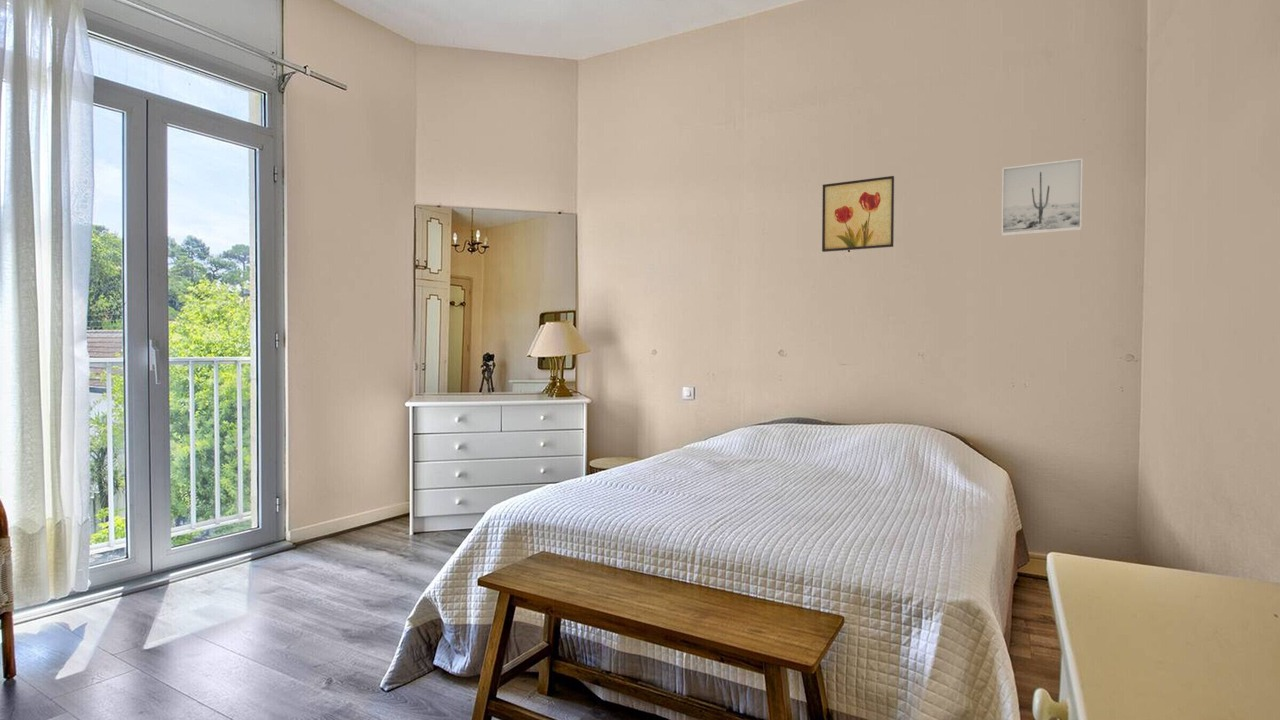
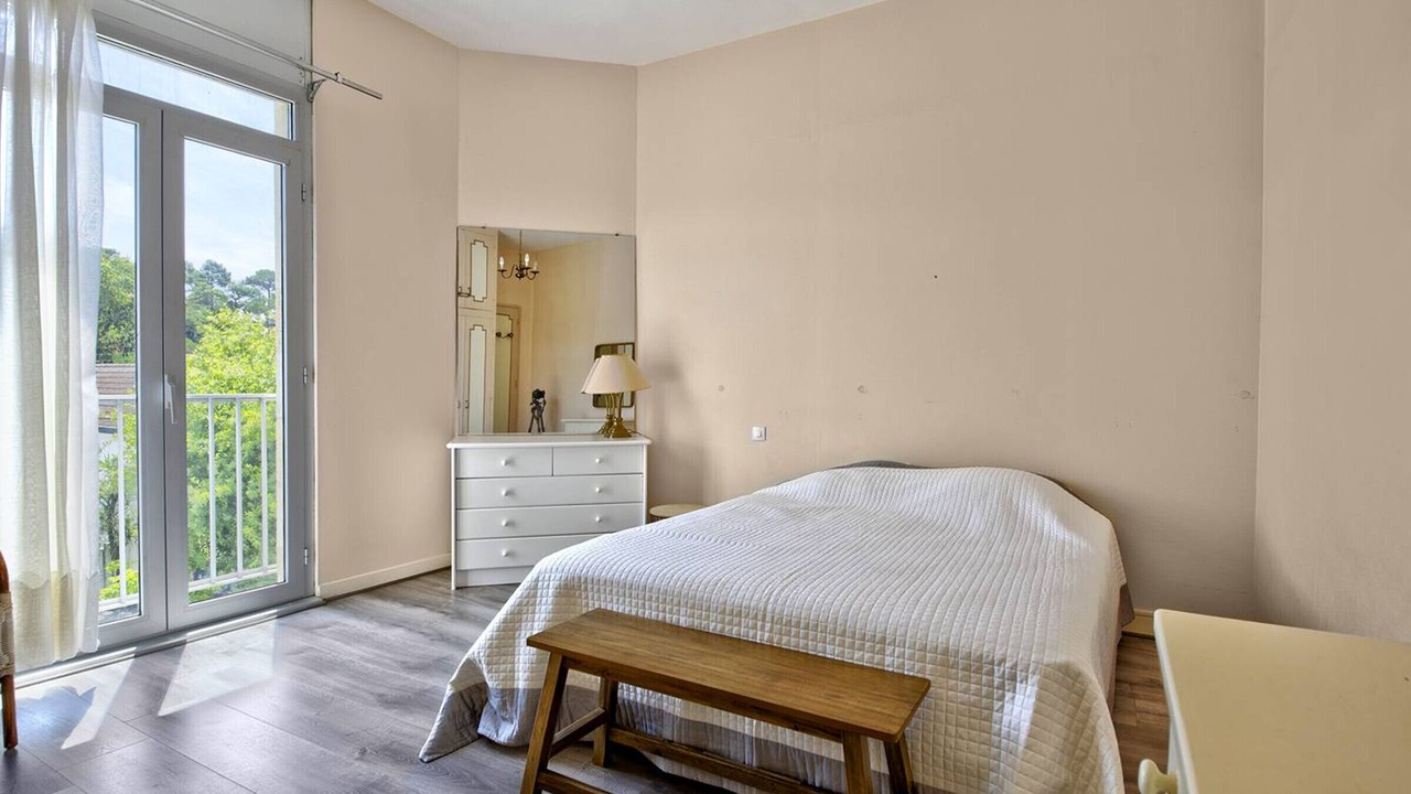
- wall art [1000,157,1084,236]
- wall art [821,175,895,253]
